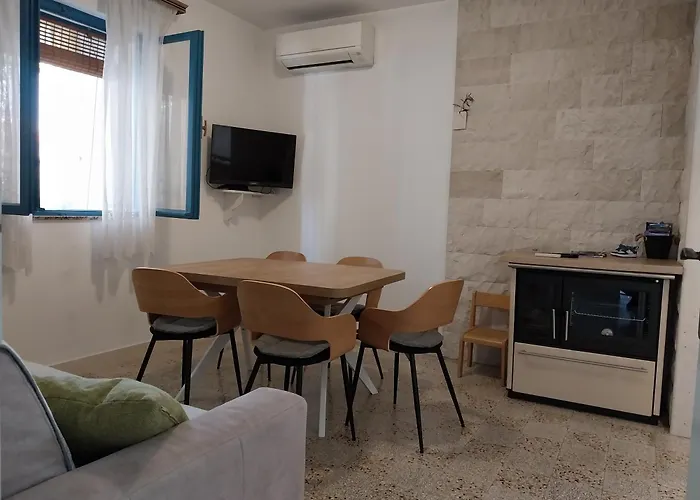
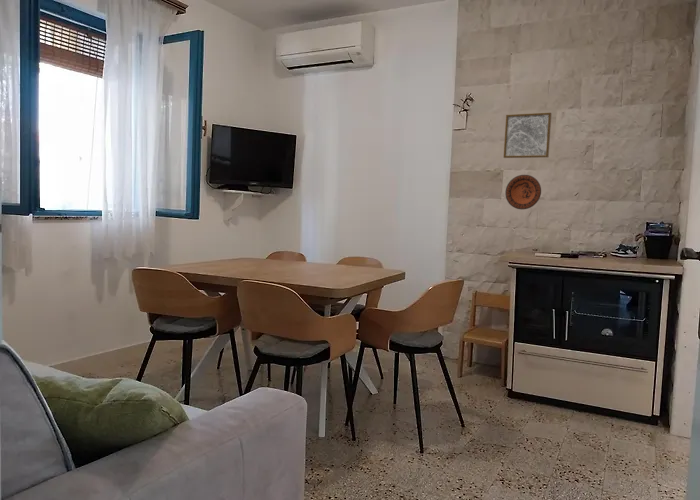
+ decorative plate [504,174,542,210]
+ wall art [503,112,552,159]
